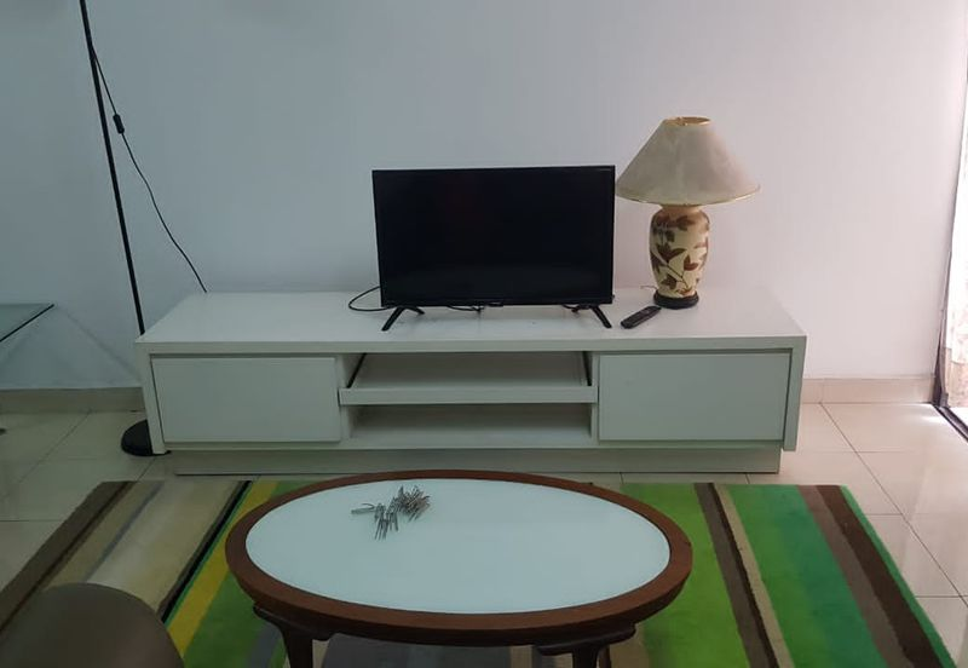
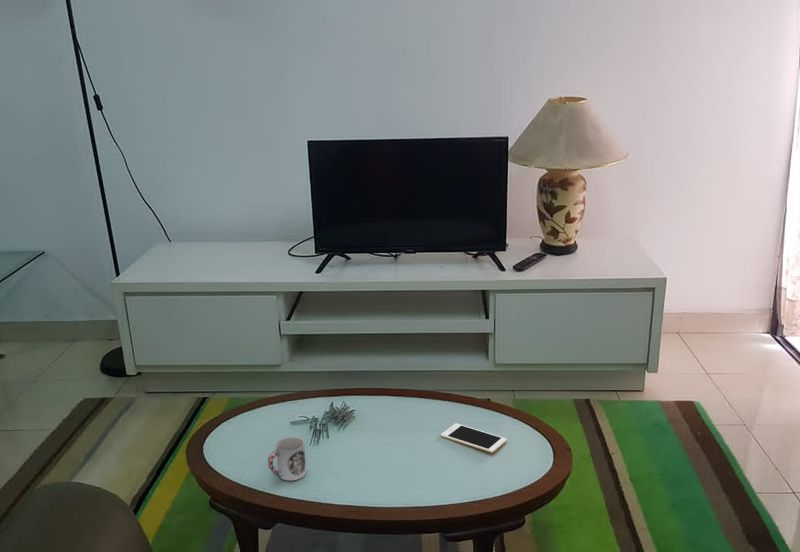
+ cup [267,436,307,482]
+ cell phone [440,422,508,454]
